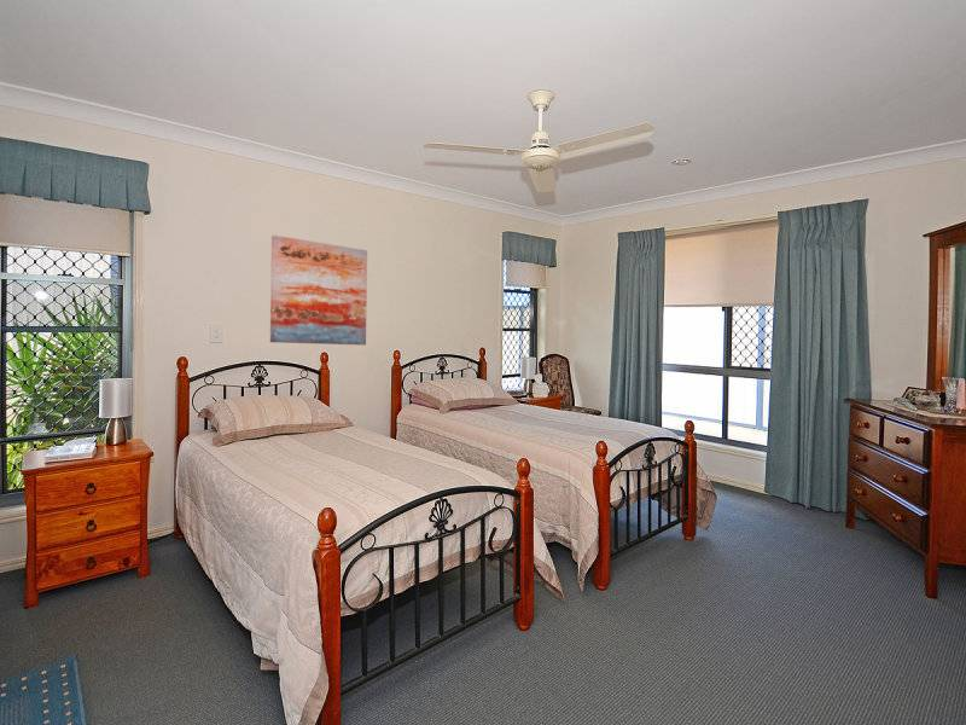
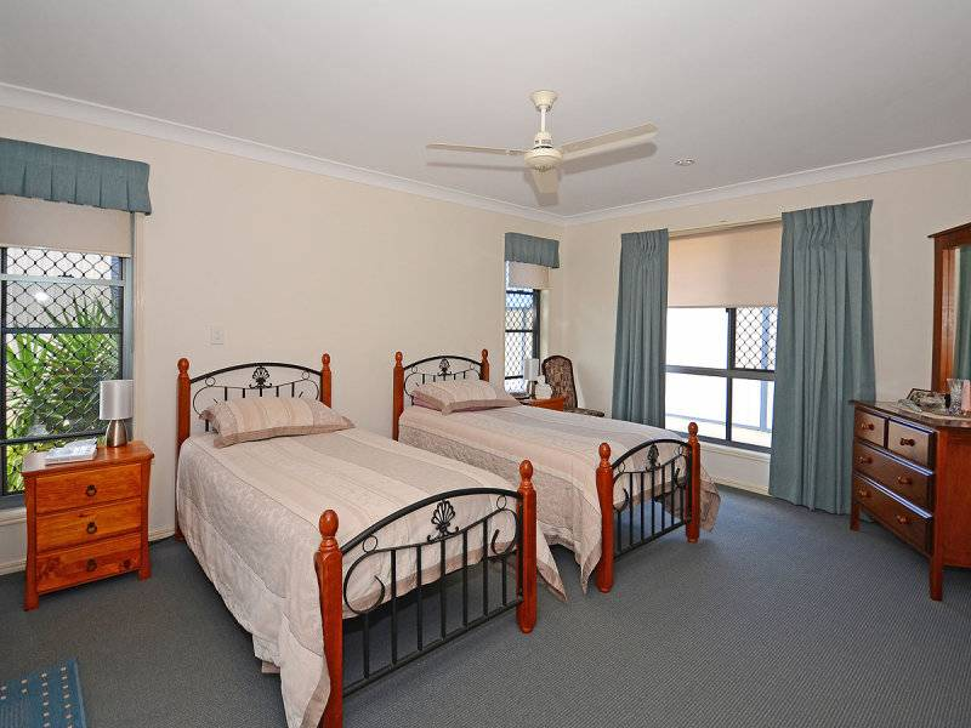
- wall art [269,234,368,346]
